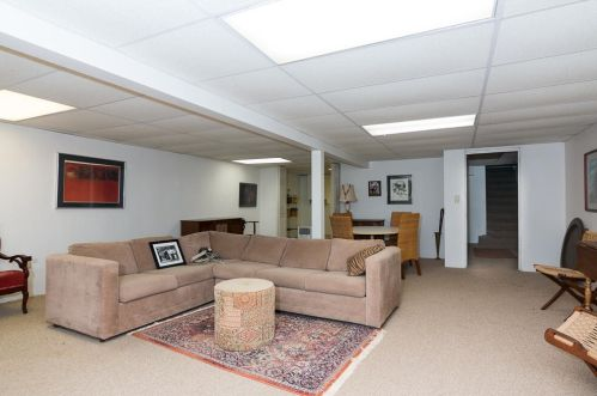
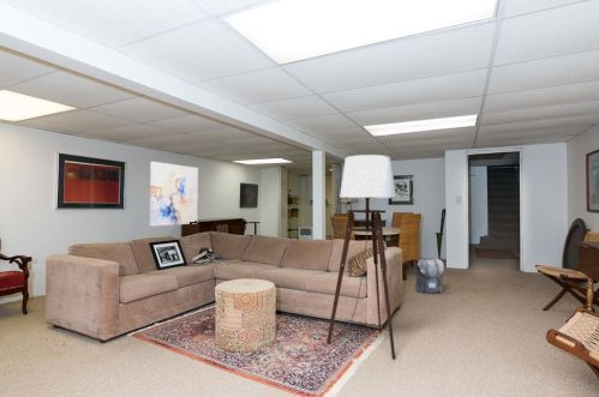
+ floor lamp [325,154,397,360]
+ backpack [414,255,445,295]
+ wall art [149,161,199,227]
